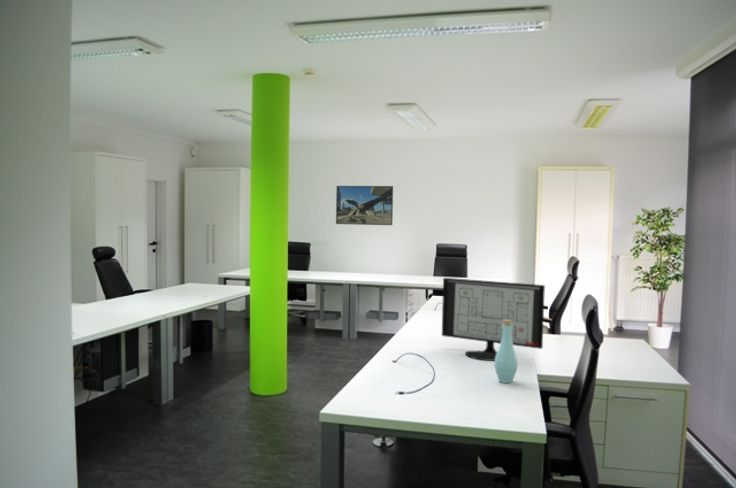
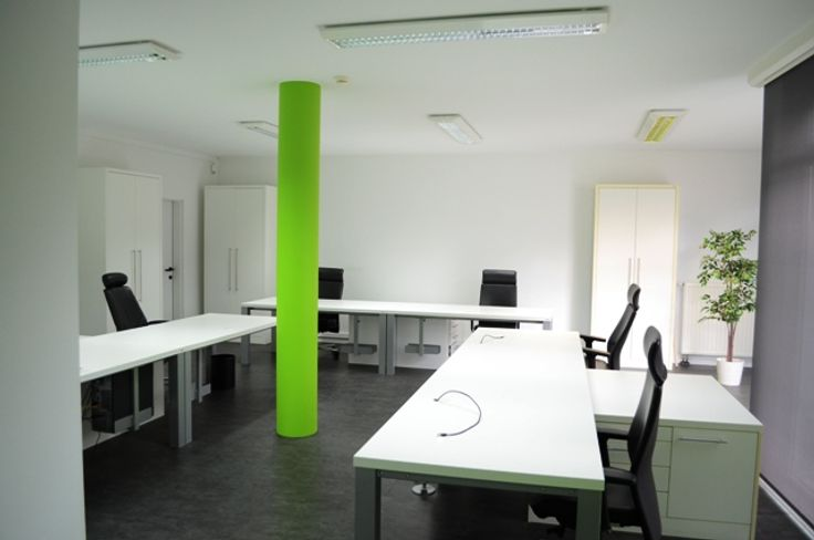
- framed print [335,185,394,226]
- computer monitor [441,277,546,362]
- bottle [494,320,519,384]
